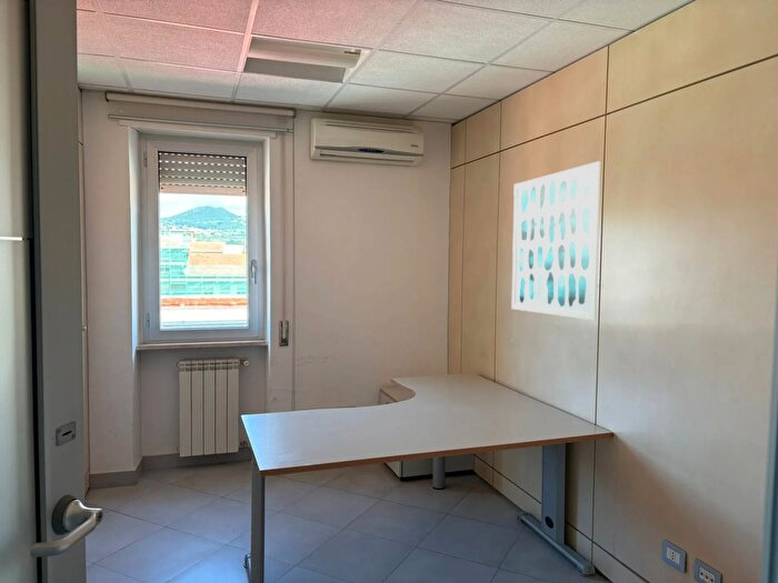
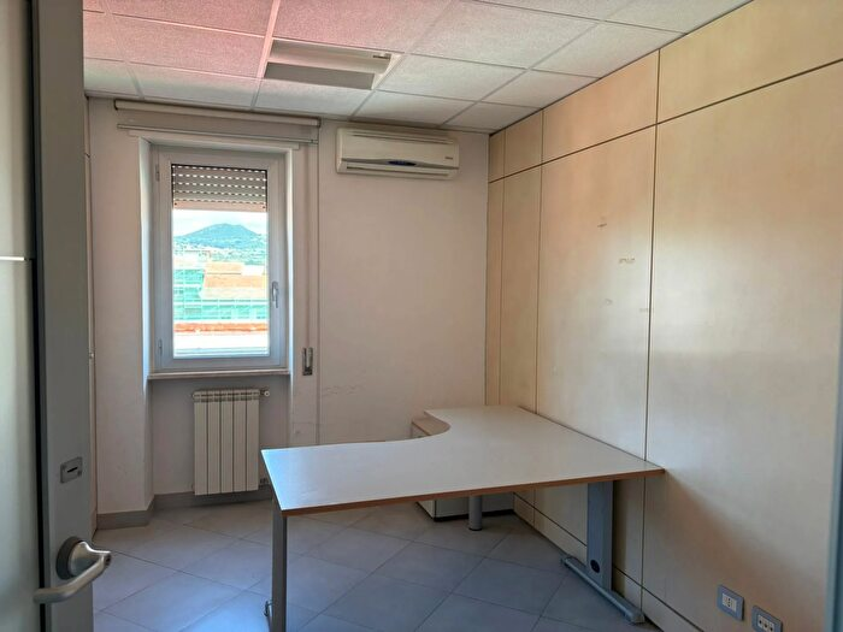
- wall art [511,160,601,321]
